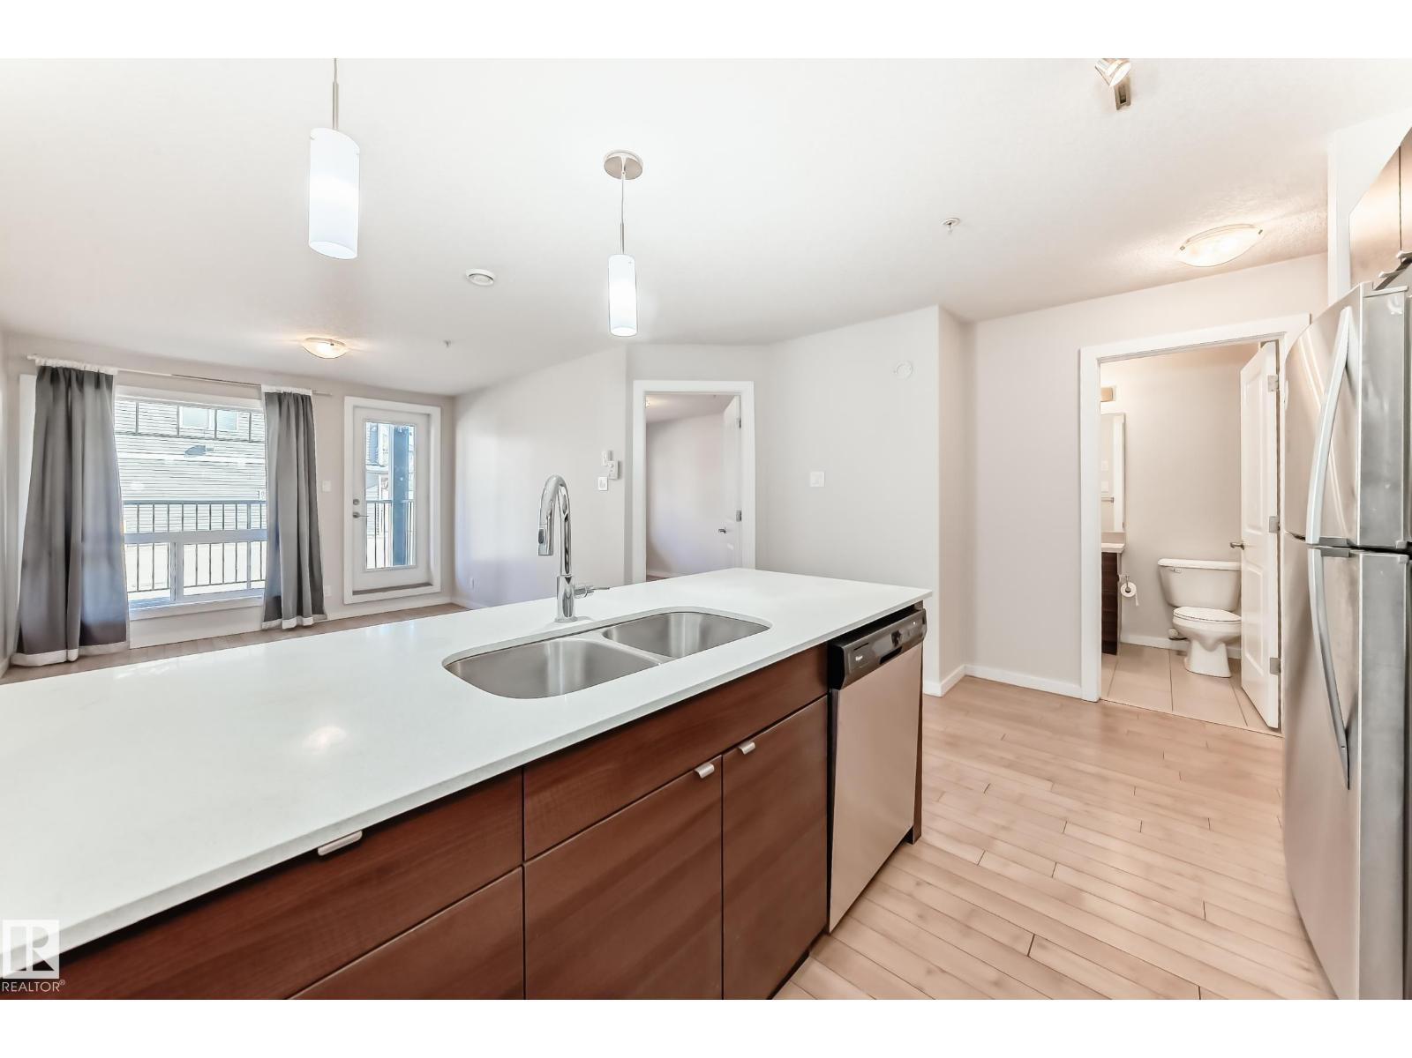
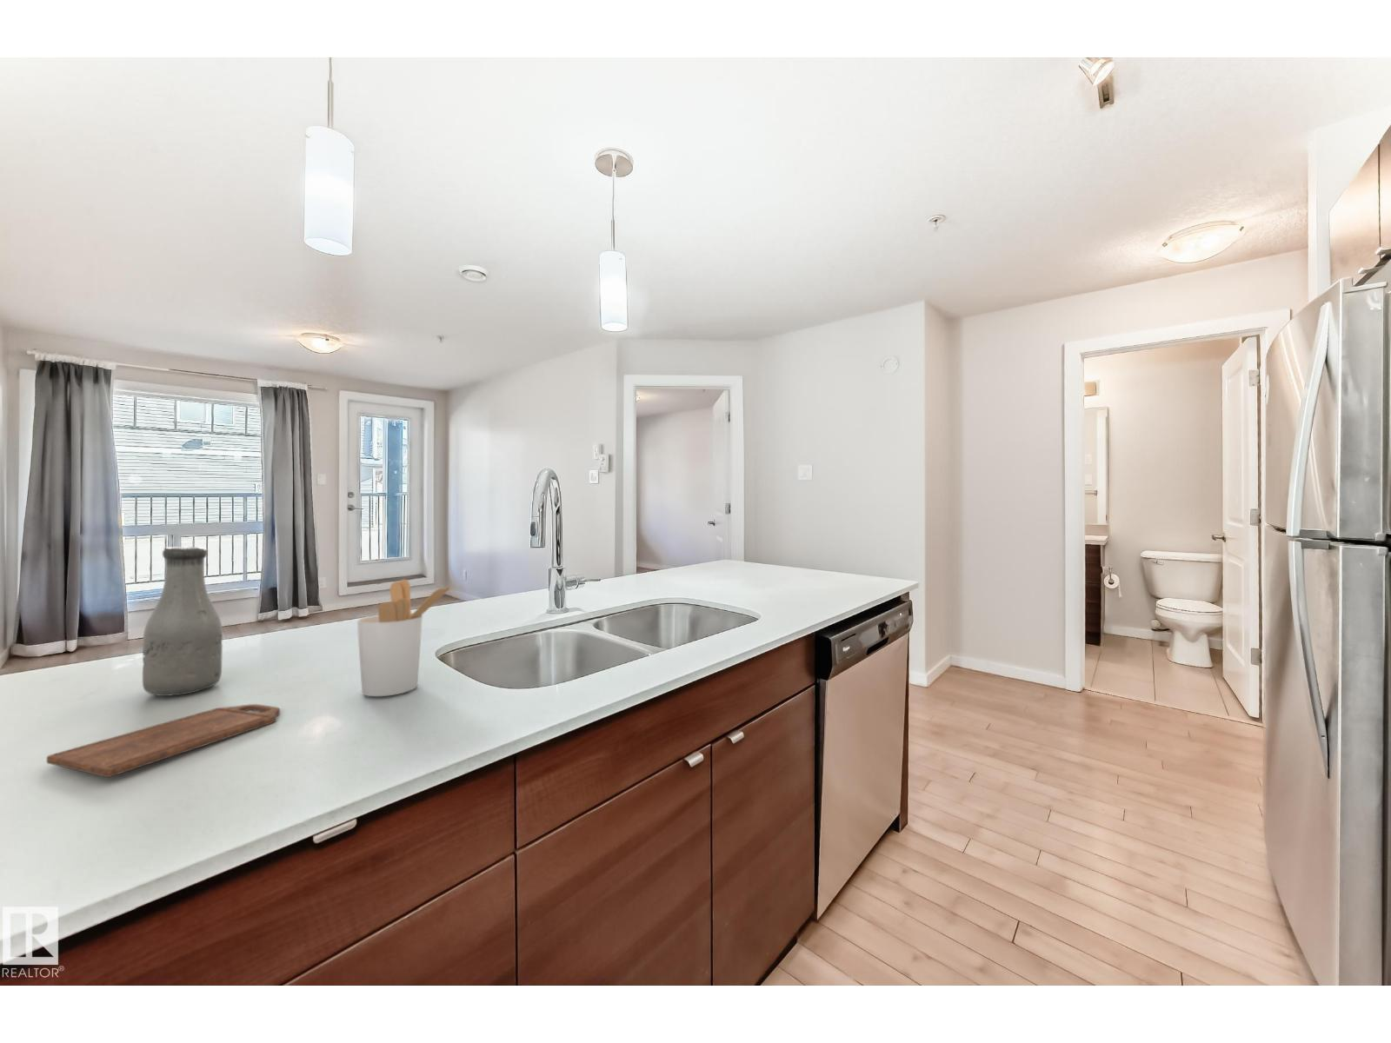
+ cutting board [46,703,280,778]
+ bottle [141,546,223,697]
+ utensil holder [356,578,456,697]
